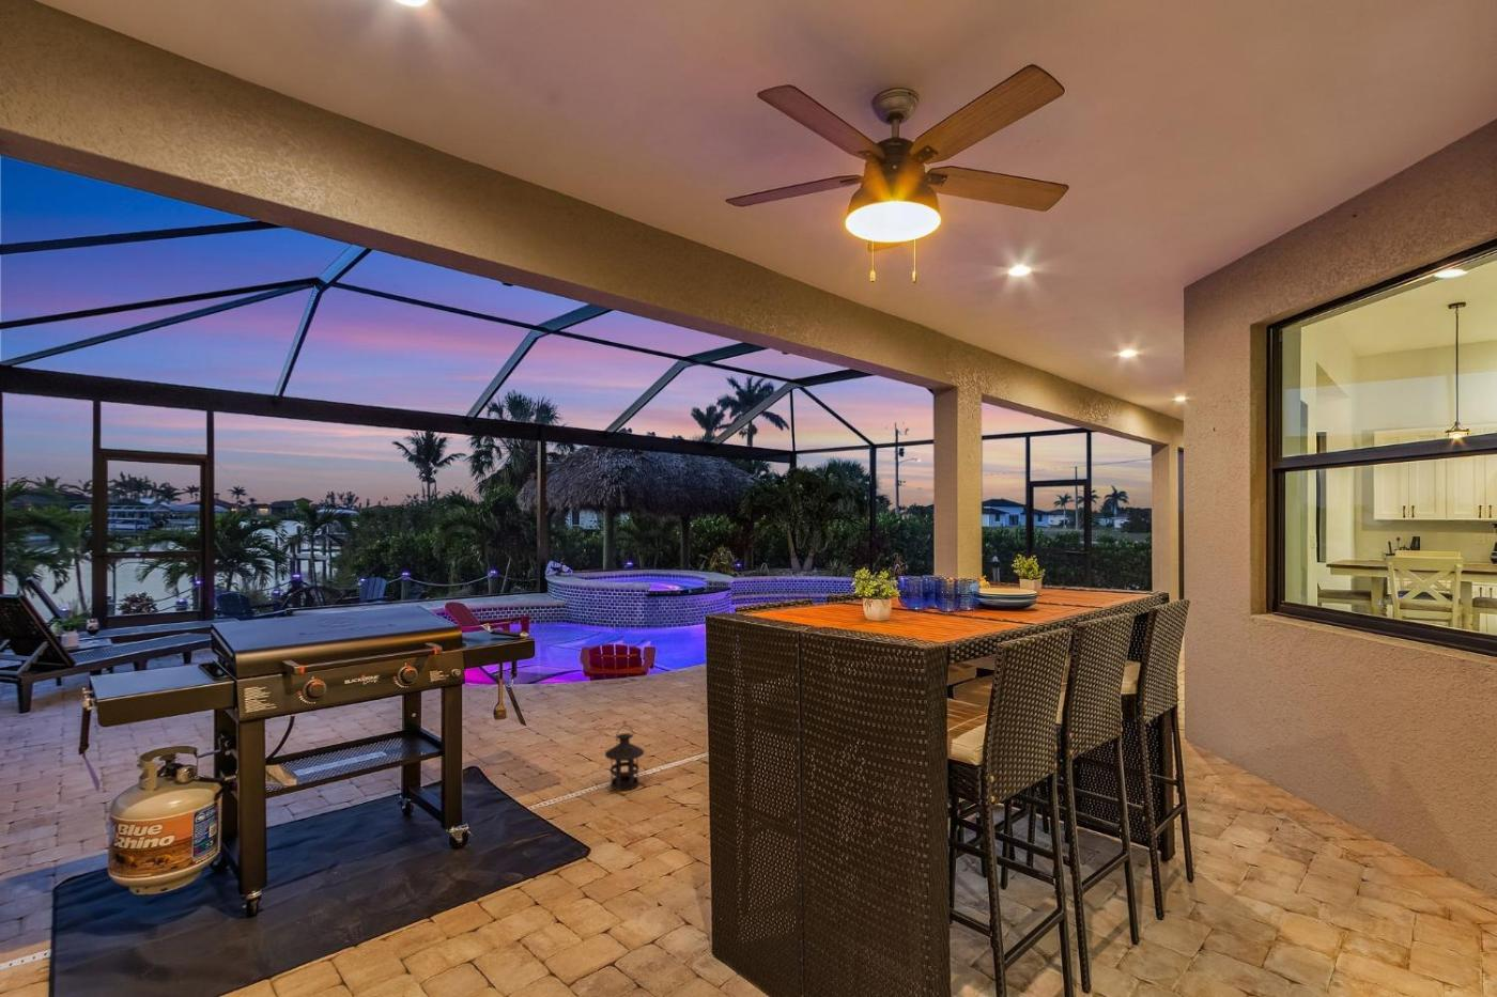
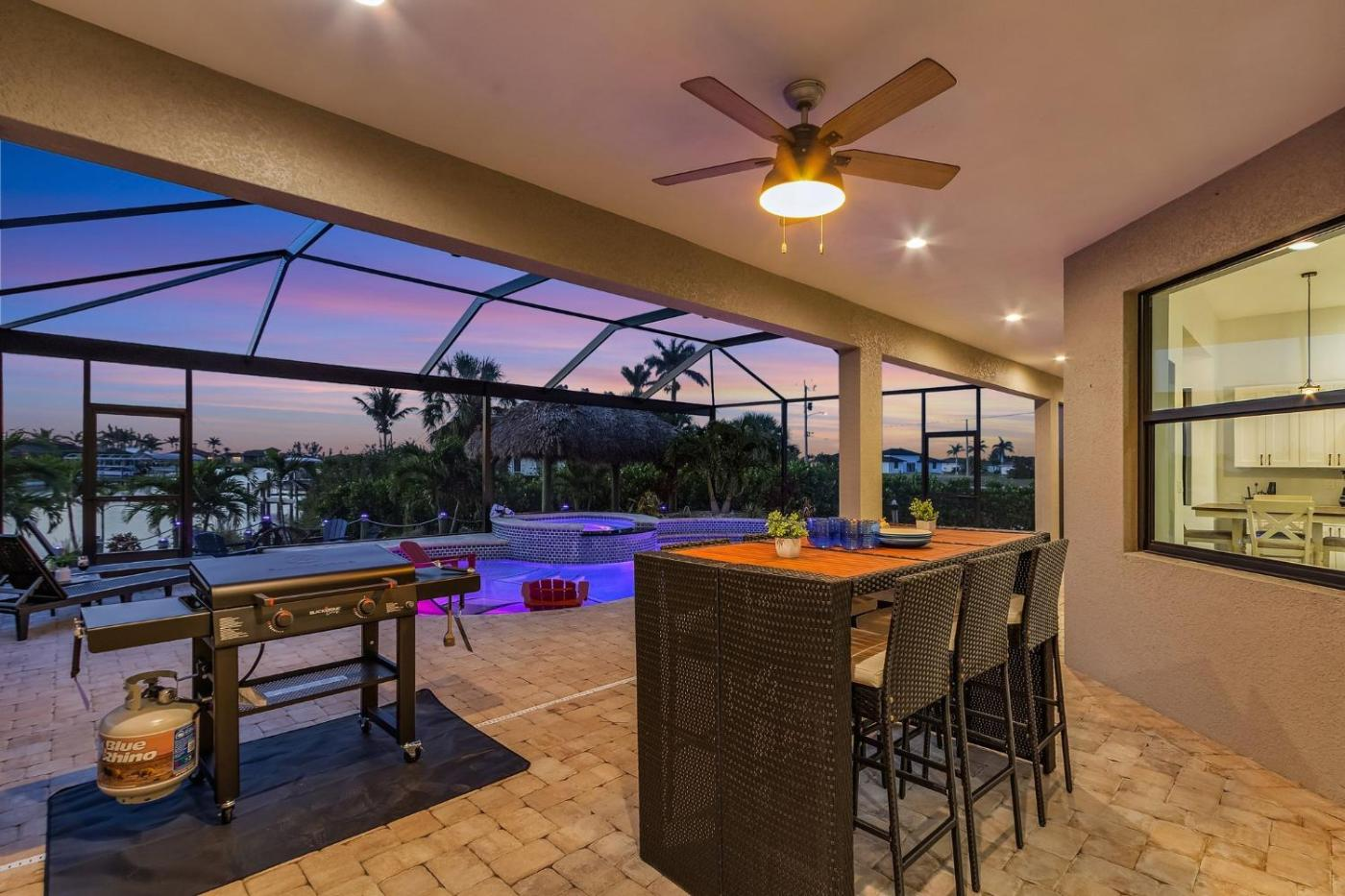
- lantern [604,719,644,792]
